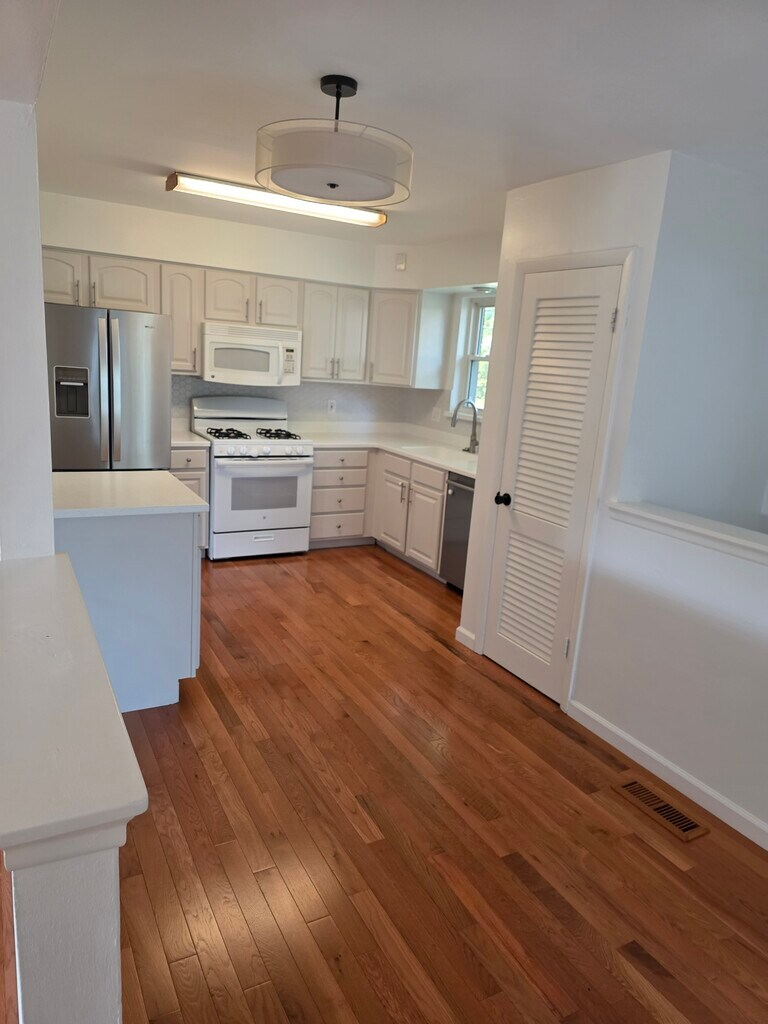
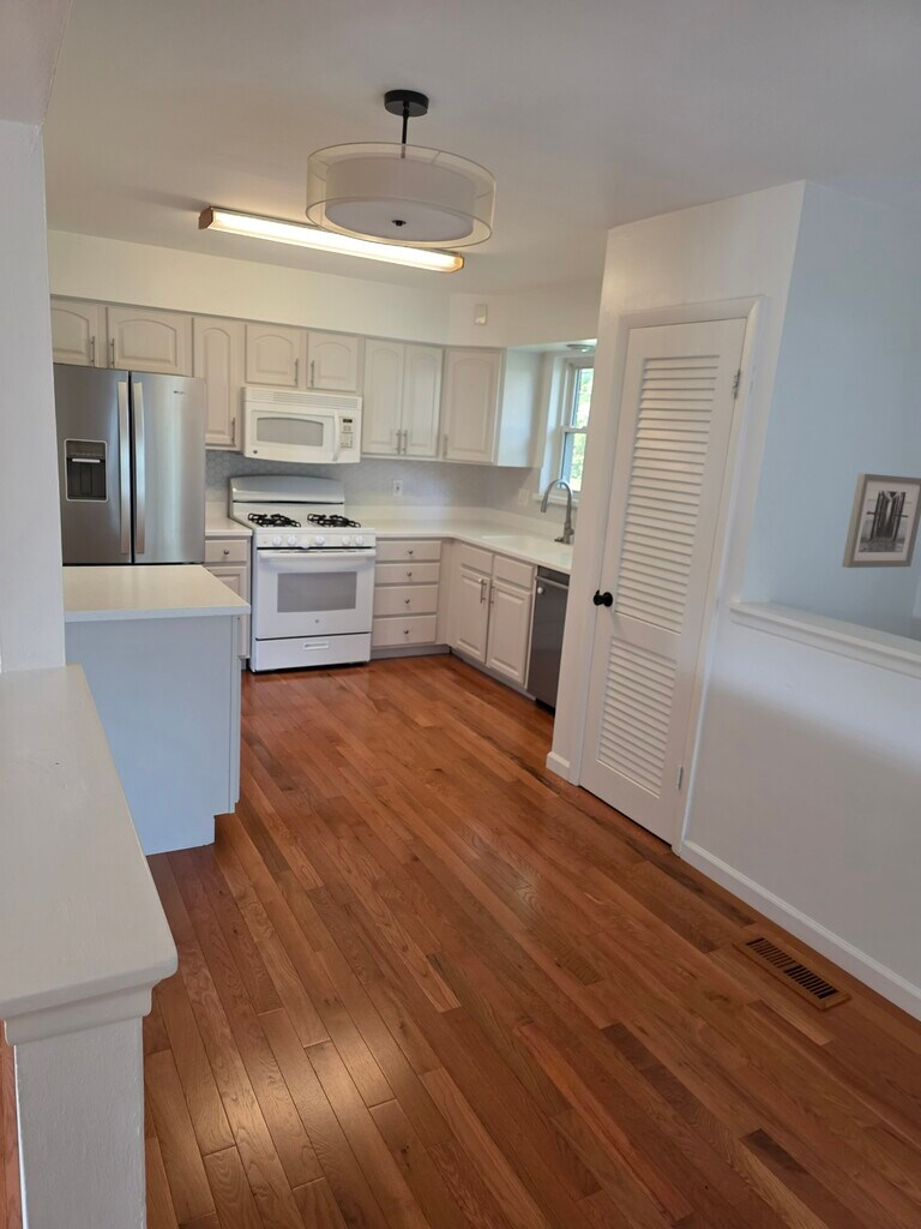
+ wall art [841,472,921,569]
